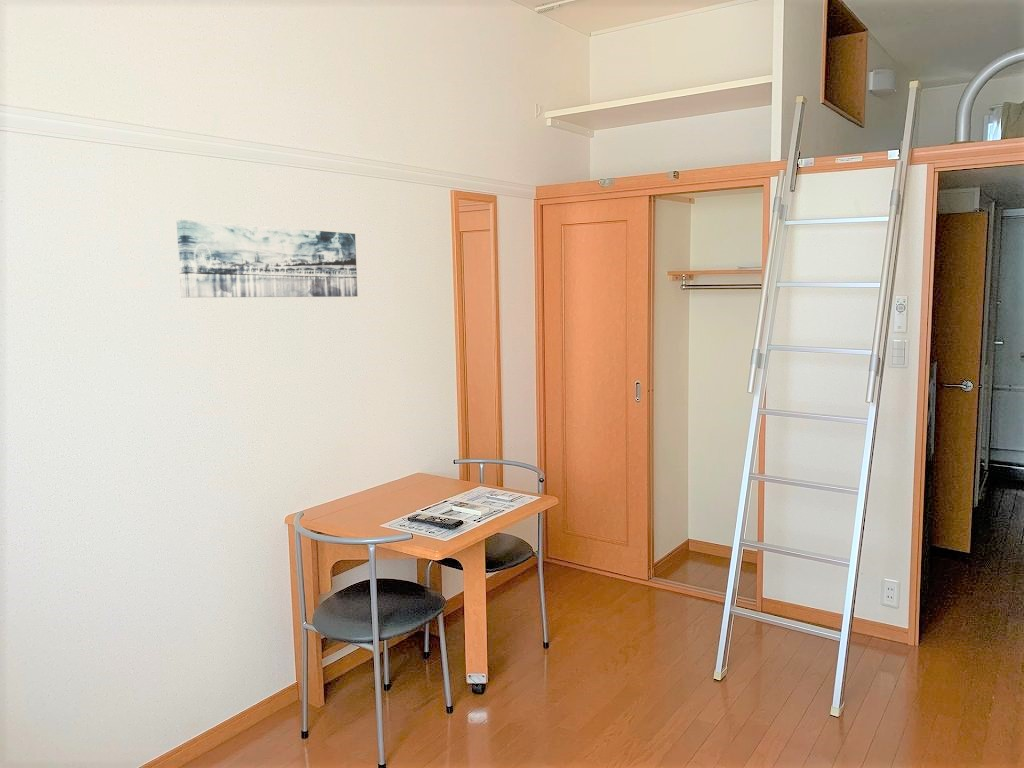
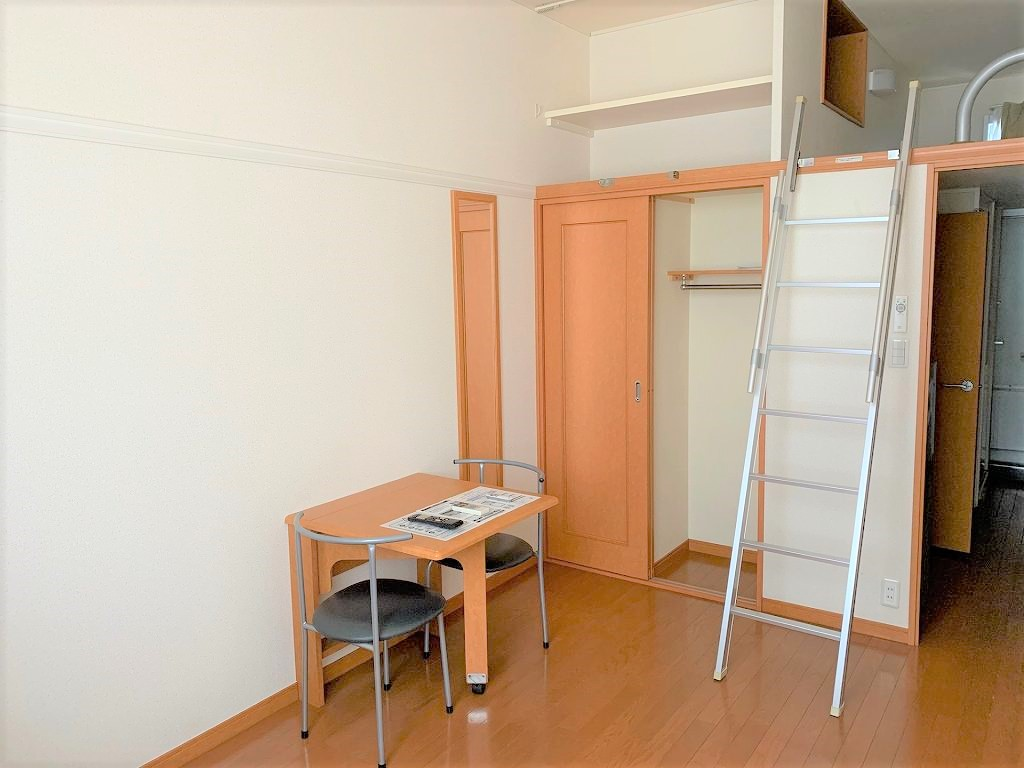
- wall art [175,219,359,298]
